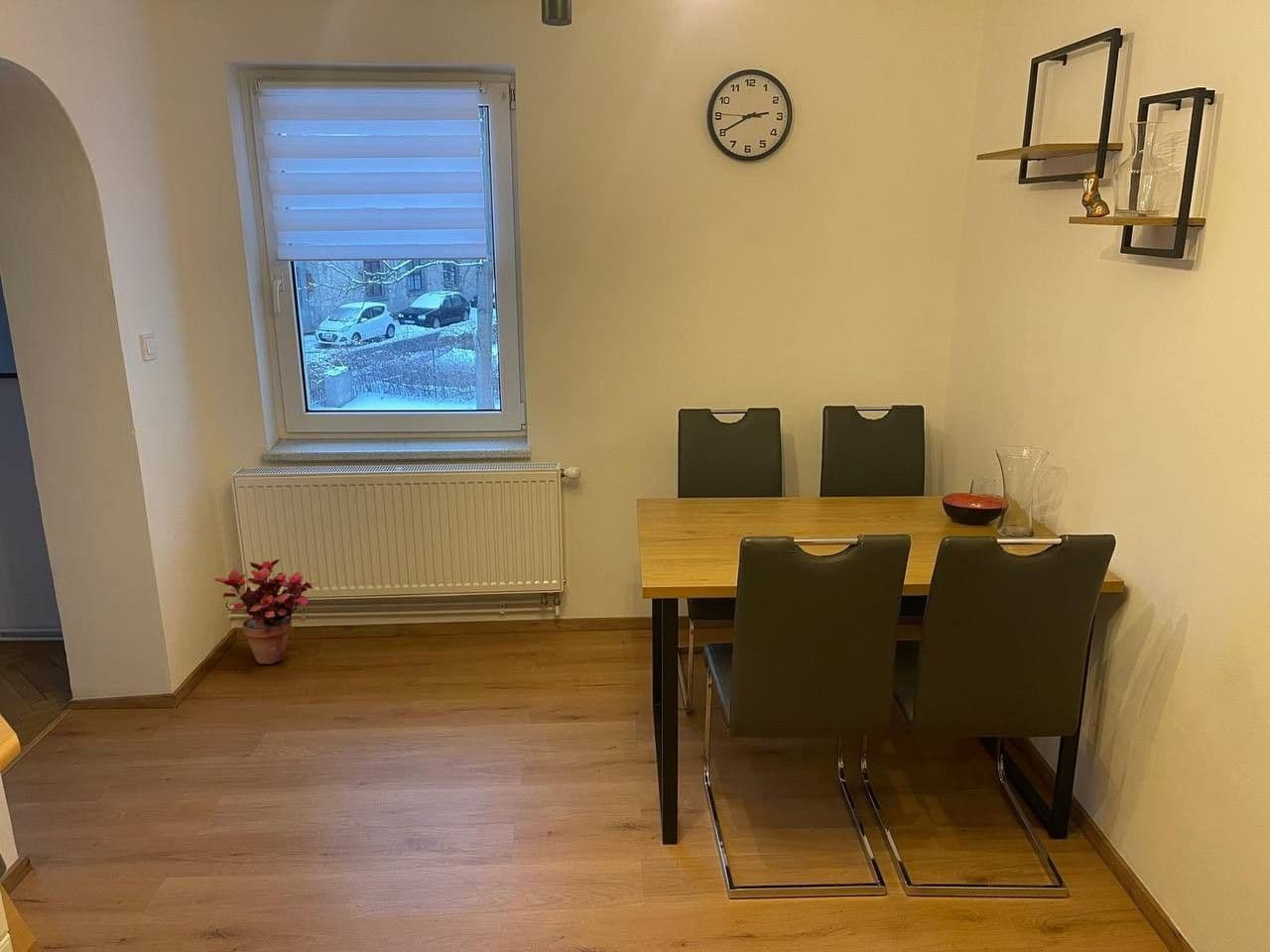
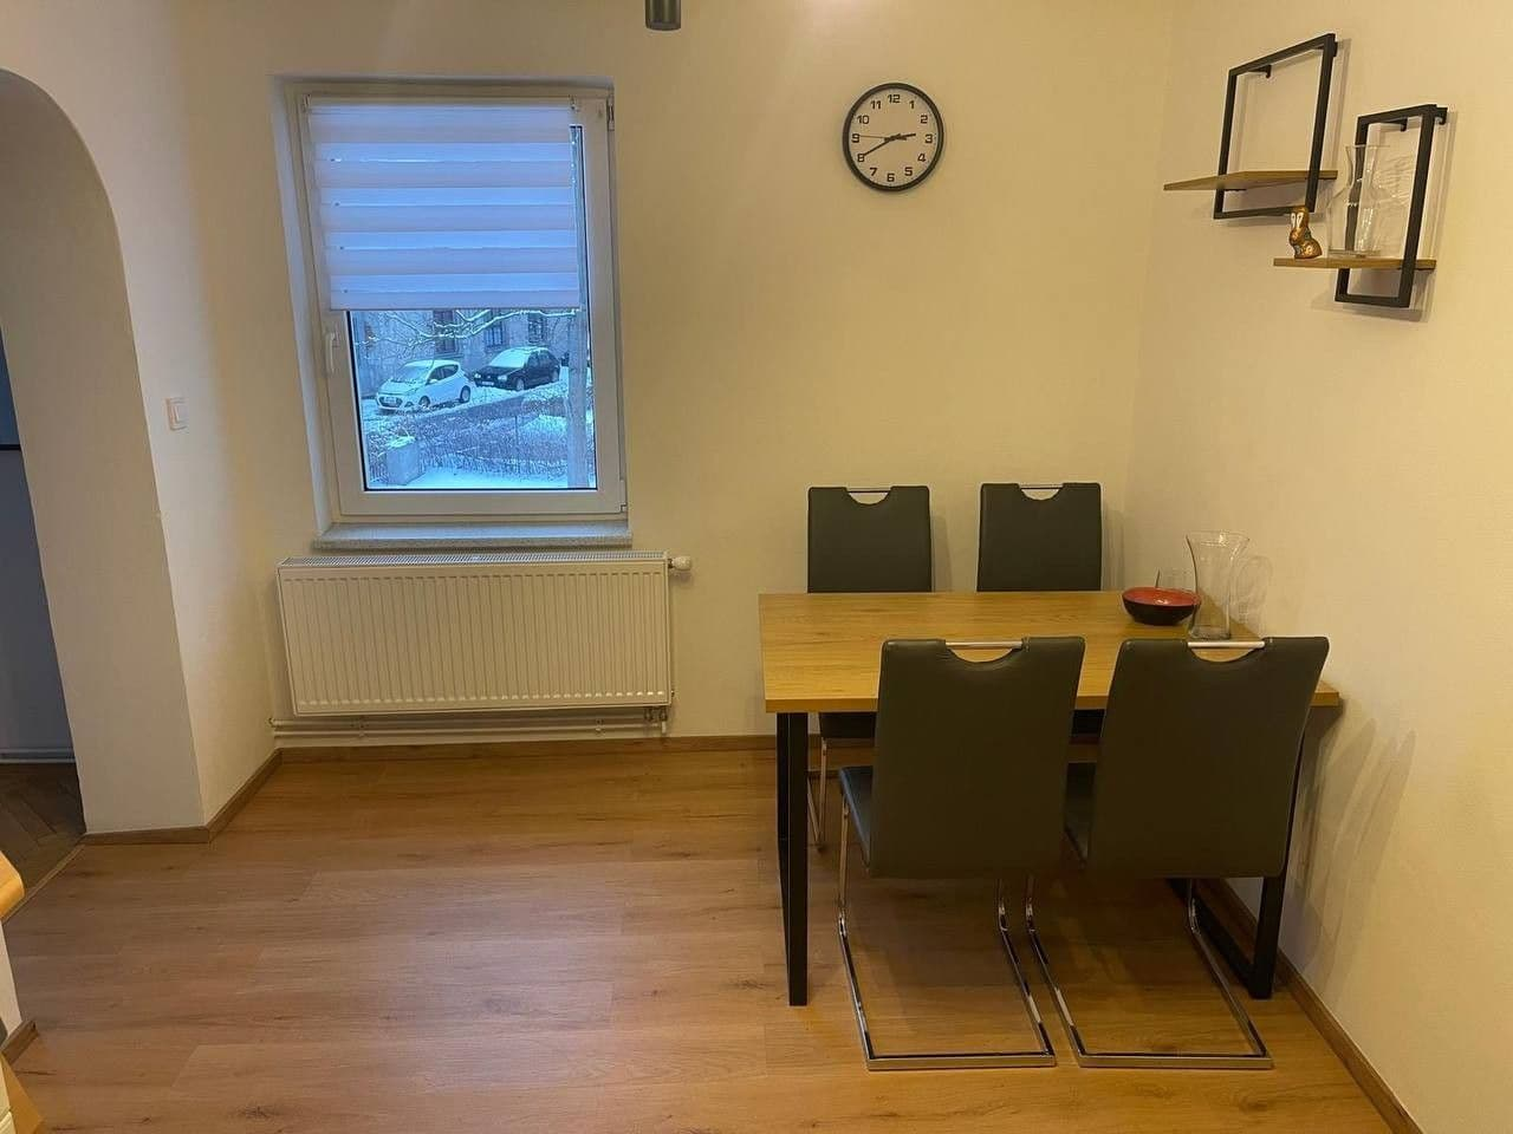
- potted plant [213,558,316,665]
